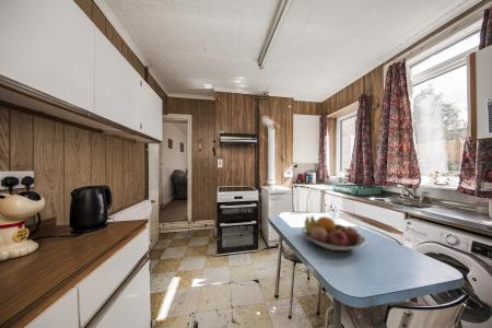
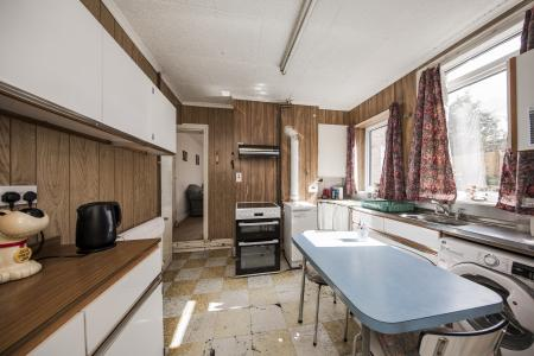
- fruit bowl [301,215,367,251]
